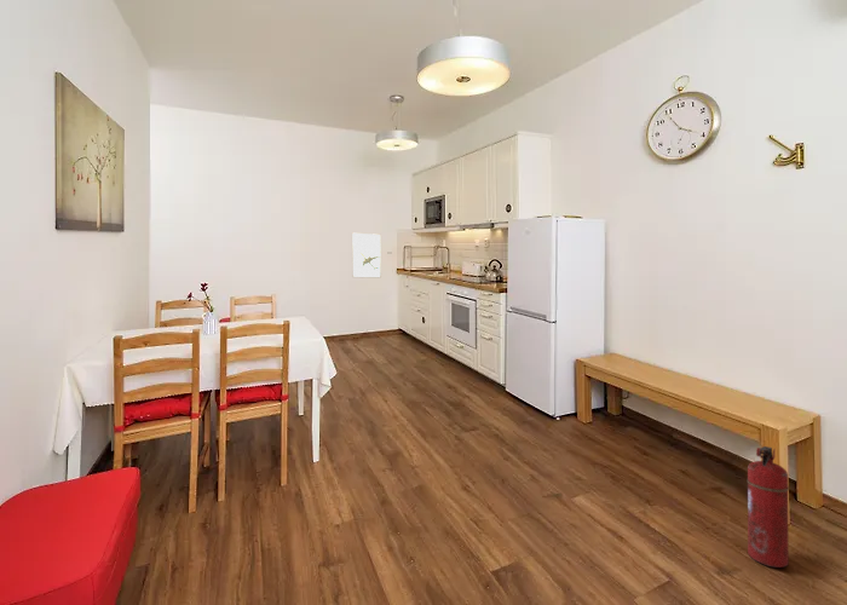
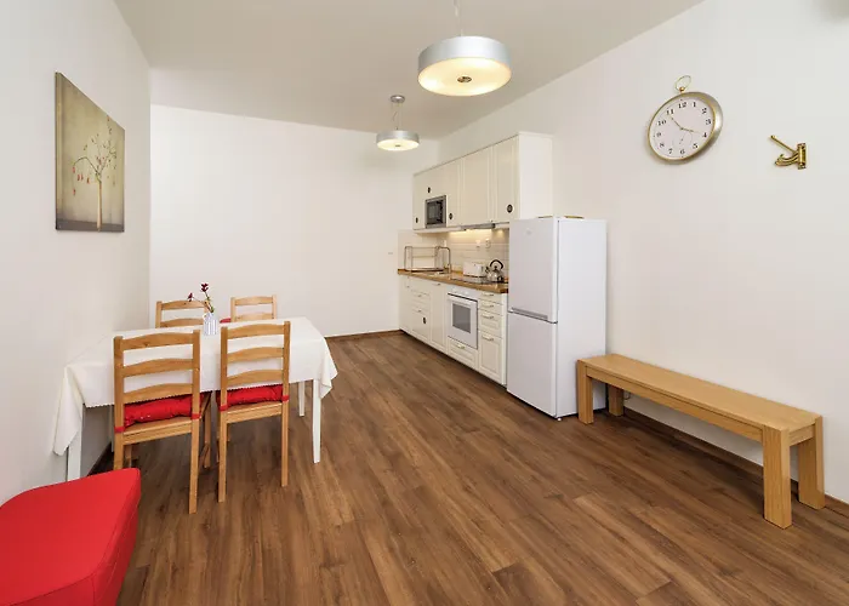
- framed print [351,232,382,278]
- fire extinguisher [747,445,790,569]
